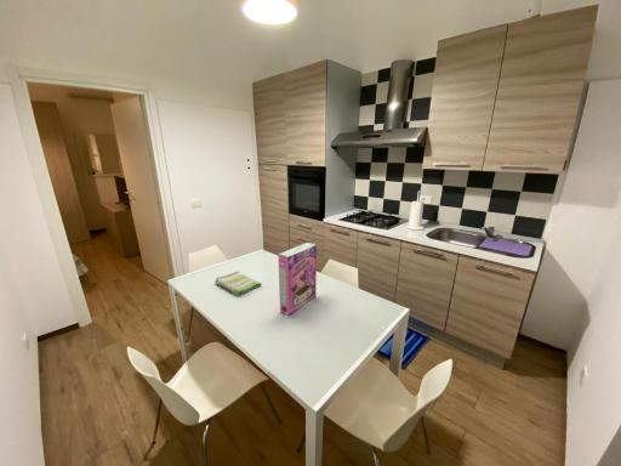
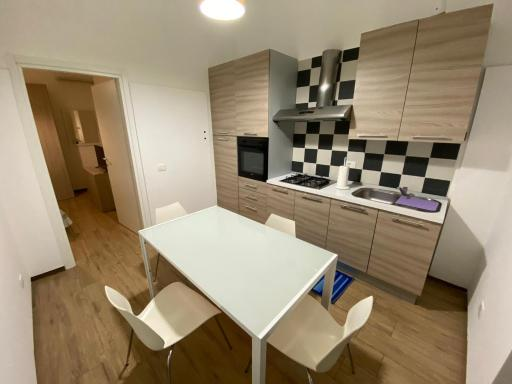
- cereal box [277,241,318,317]
- dish towel [213,271,262,296]
